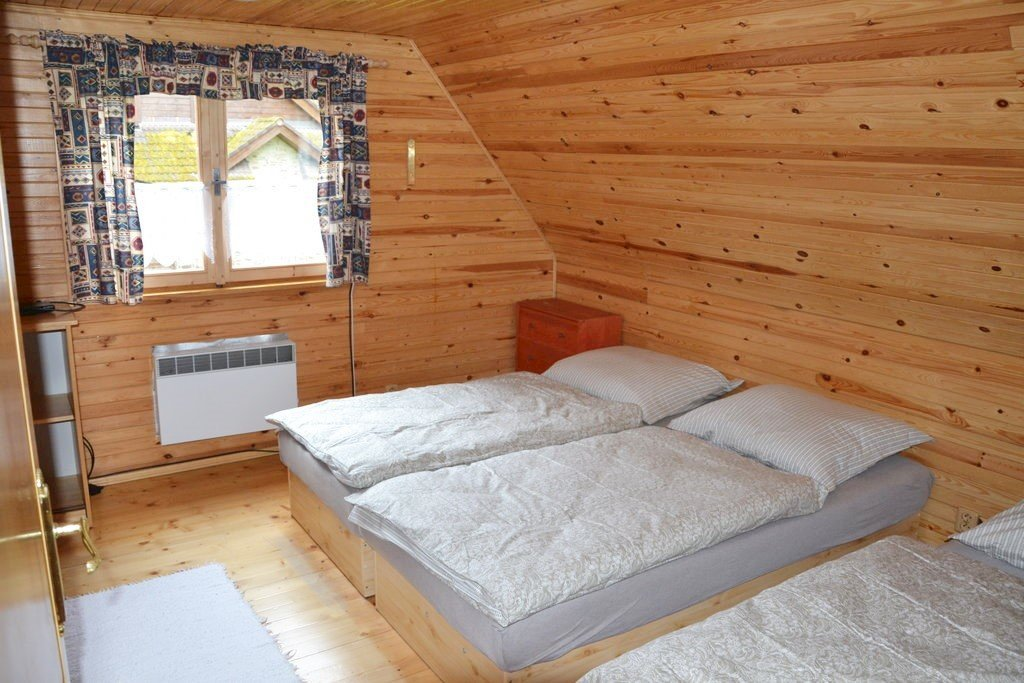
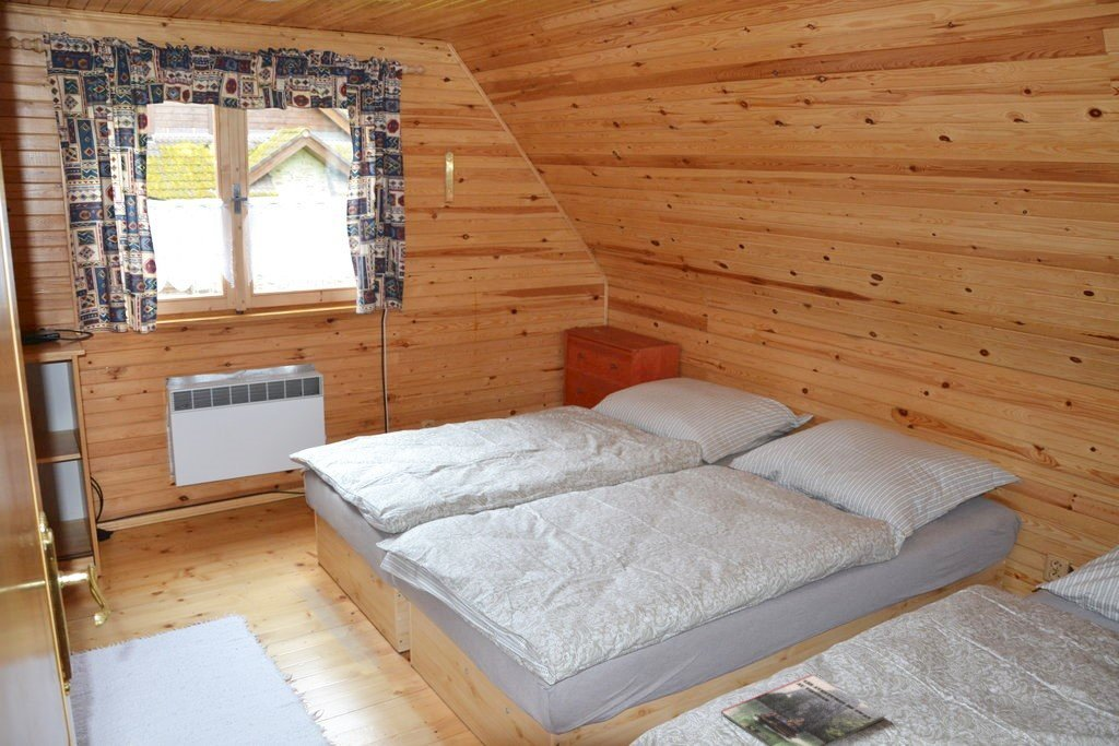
+ magazine [720,674,886,746]
